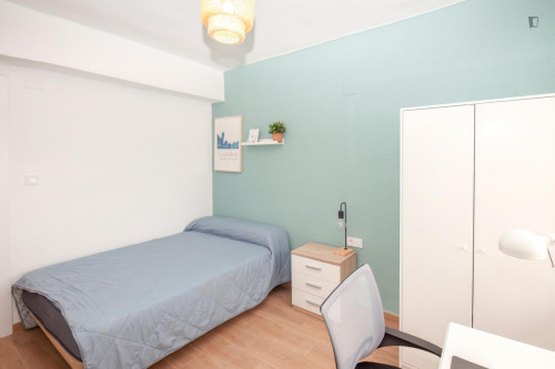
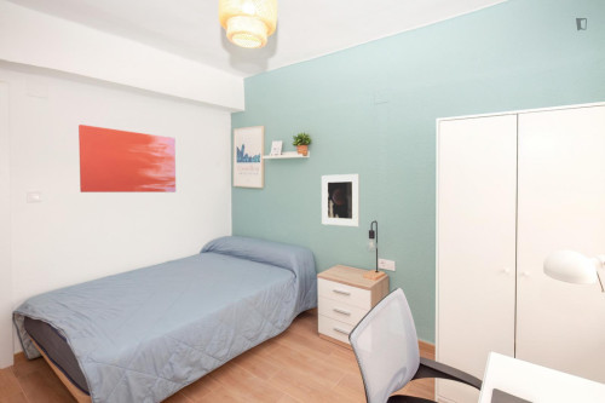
+ wall art [77,123,177,194]
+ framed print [321,173,361,228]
